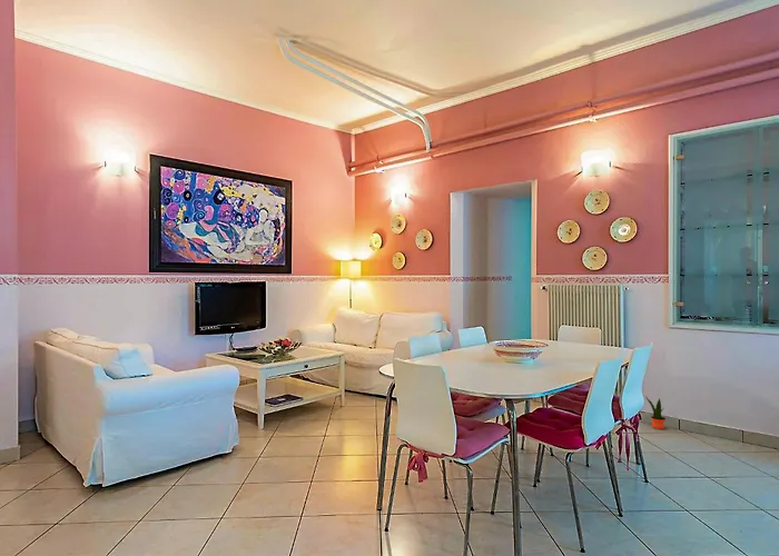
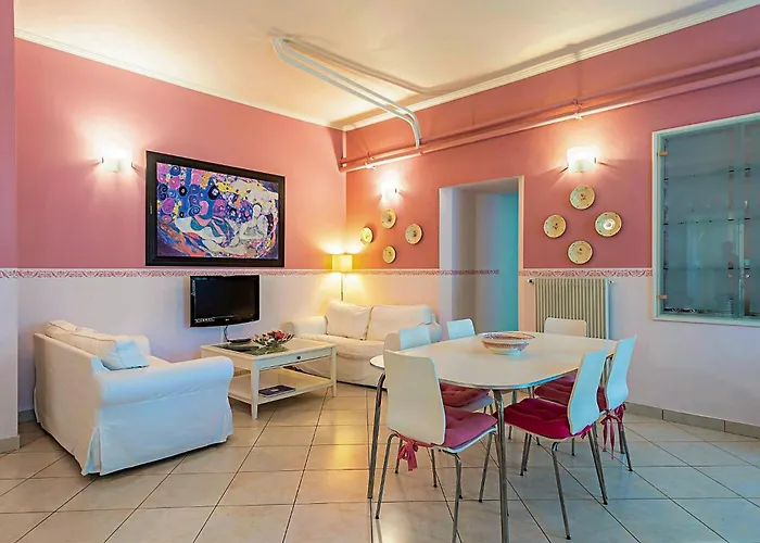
- potted plant [644,395,667,430]
